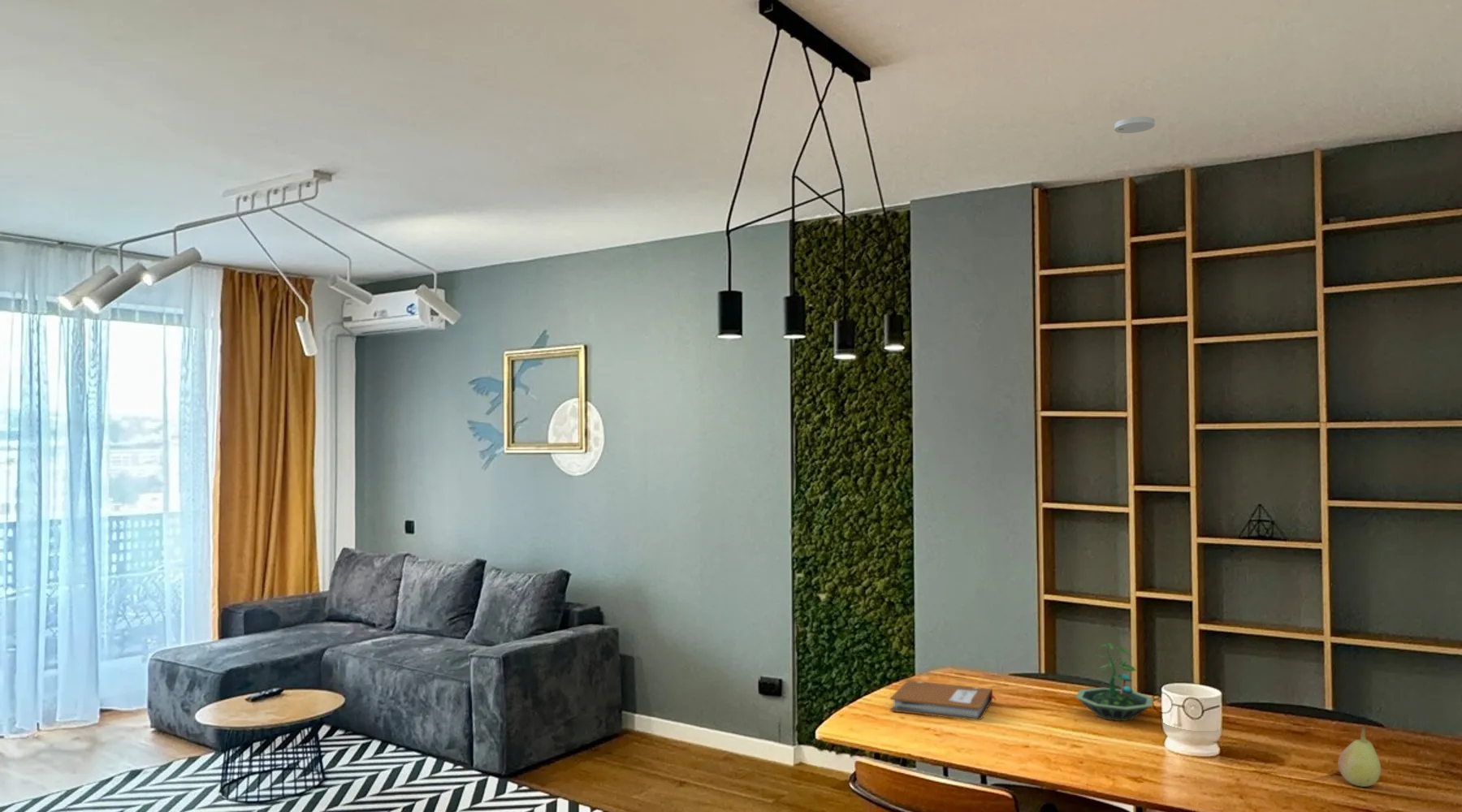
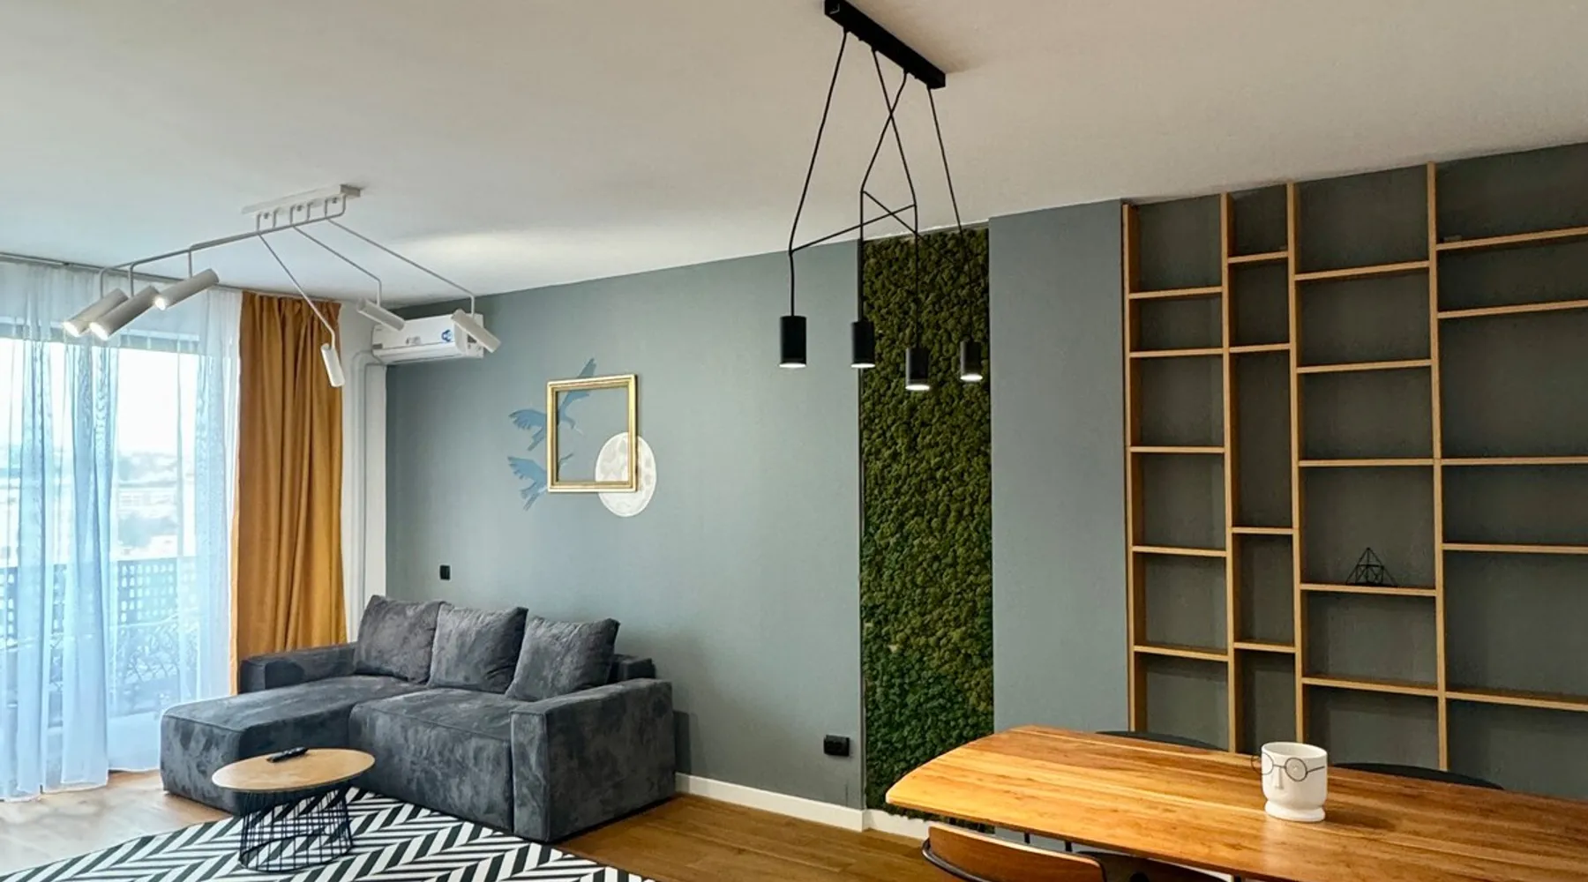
- notebook [889,680,997,721]
- terrarium [1075,642,1154,722]
- fruit [1337,726,1382,788]
- smoke detector [1114,116,1156,134]
